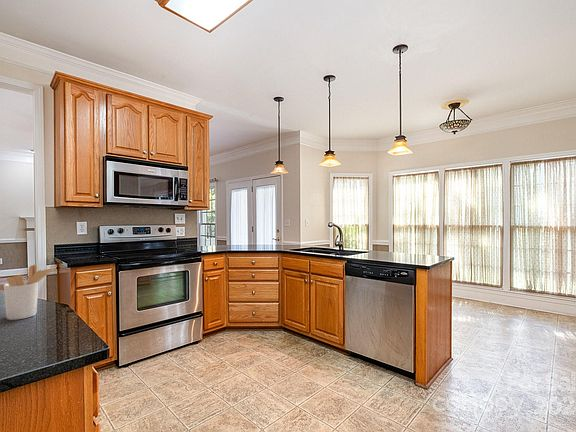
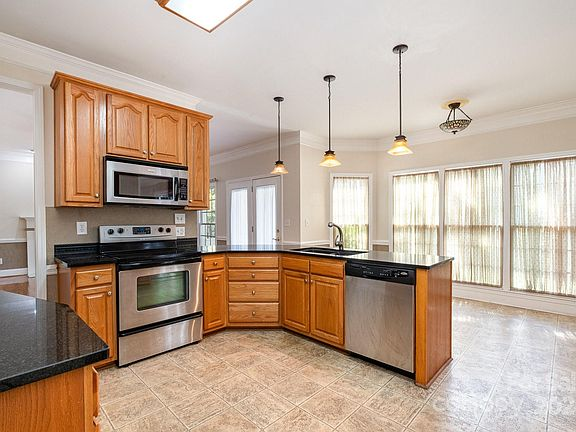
- utensil holder [3,264,55,321]
